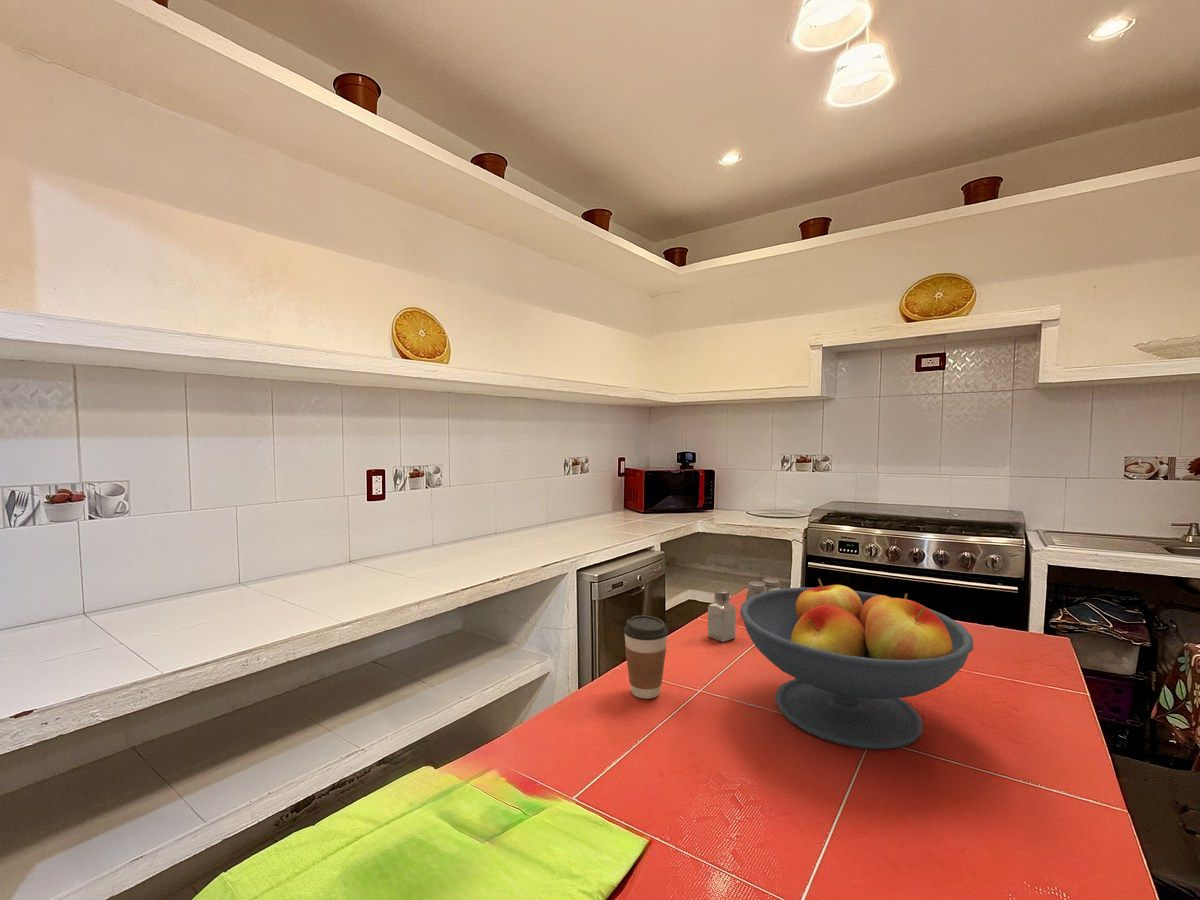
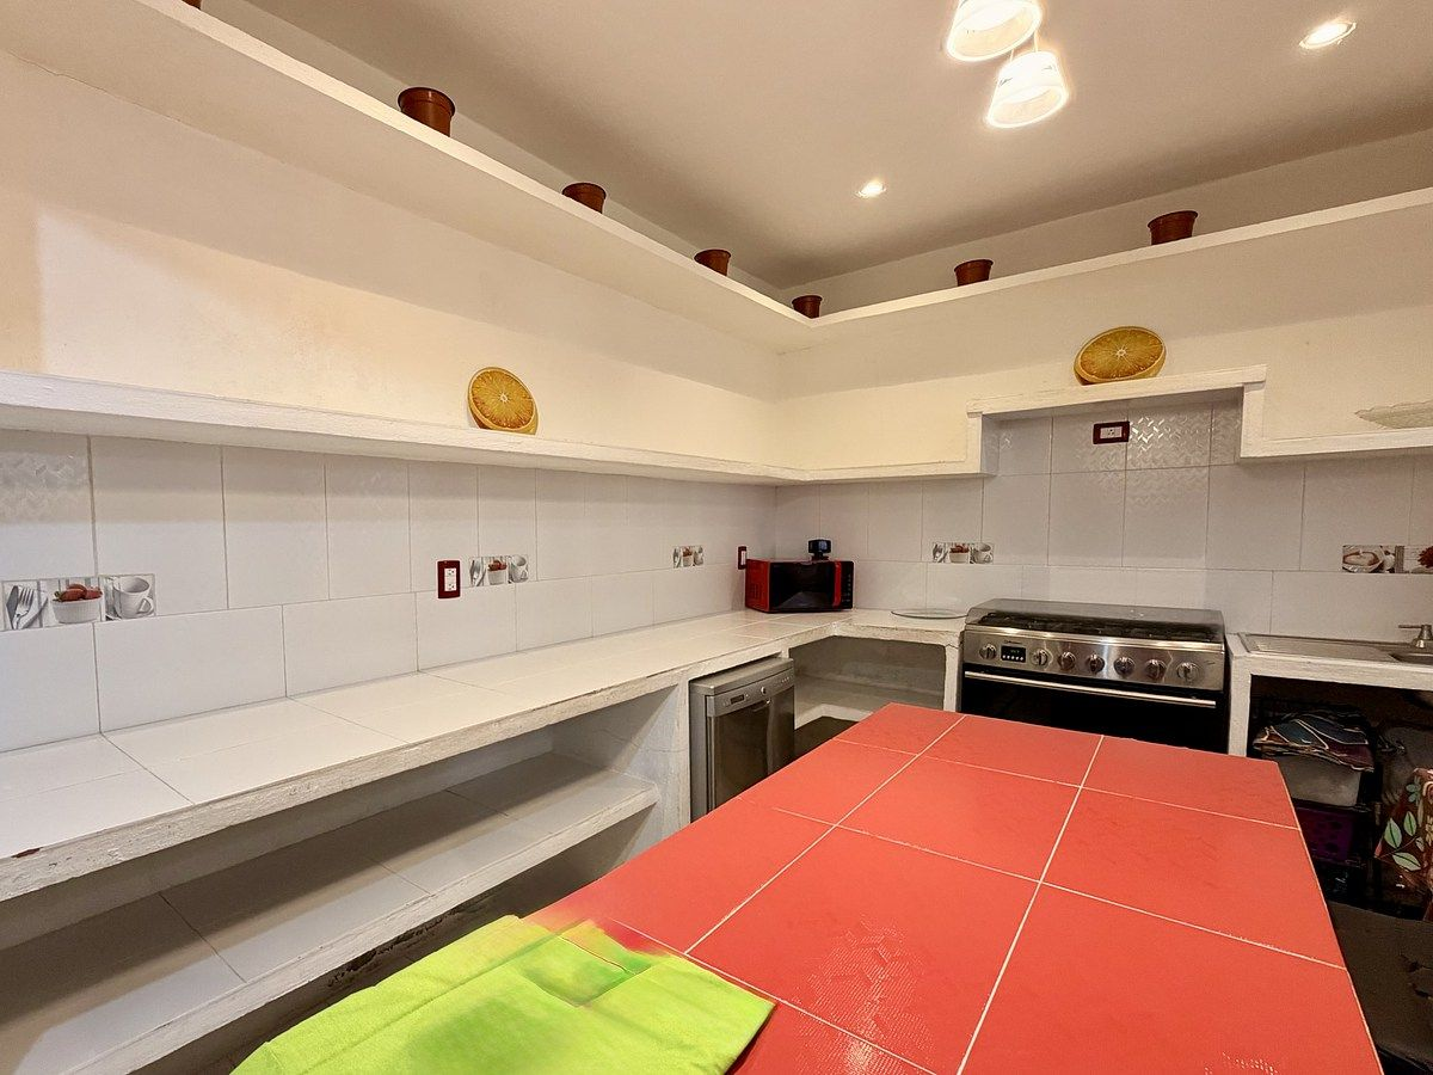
- fruit bowl [739,578,974,750]
- saltshaker [707,588,737,643]
- salt and pepper shaker [745,577,781,601]
- coffee cup [623,614,669,700]
